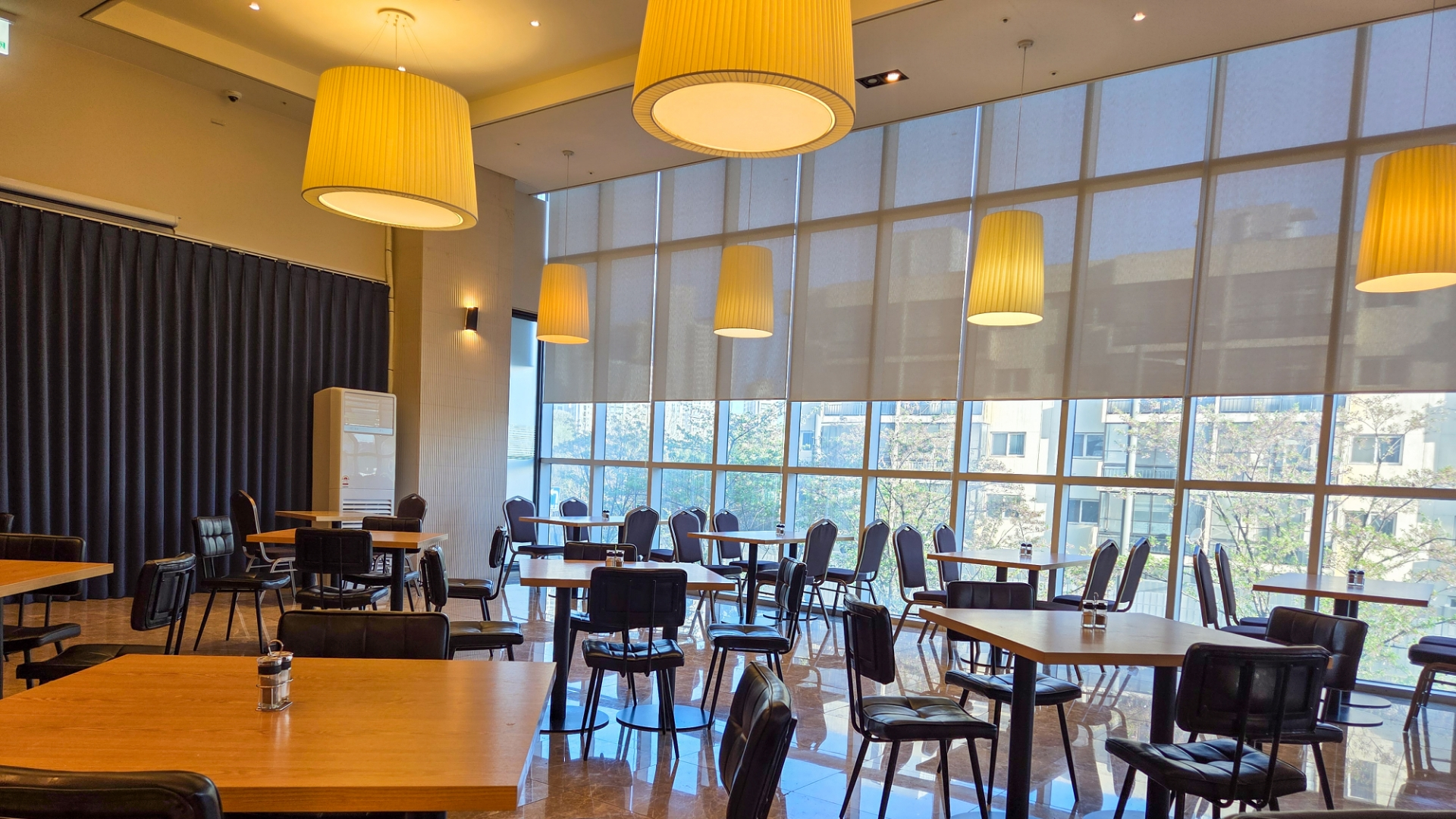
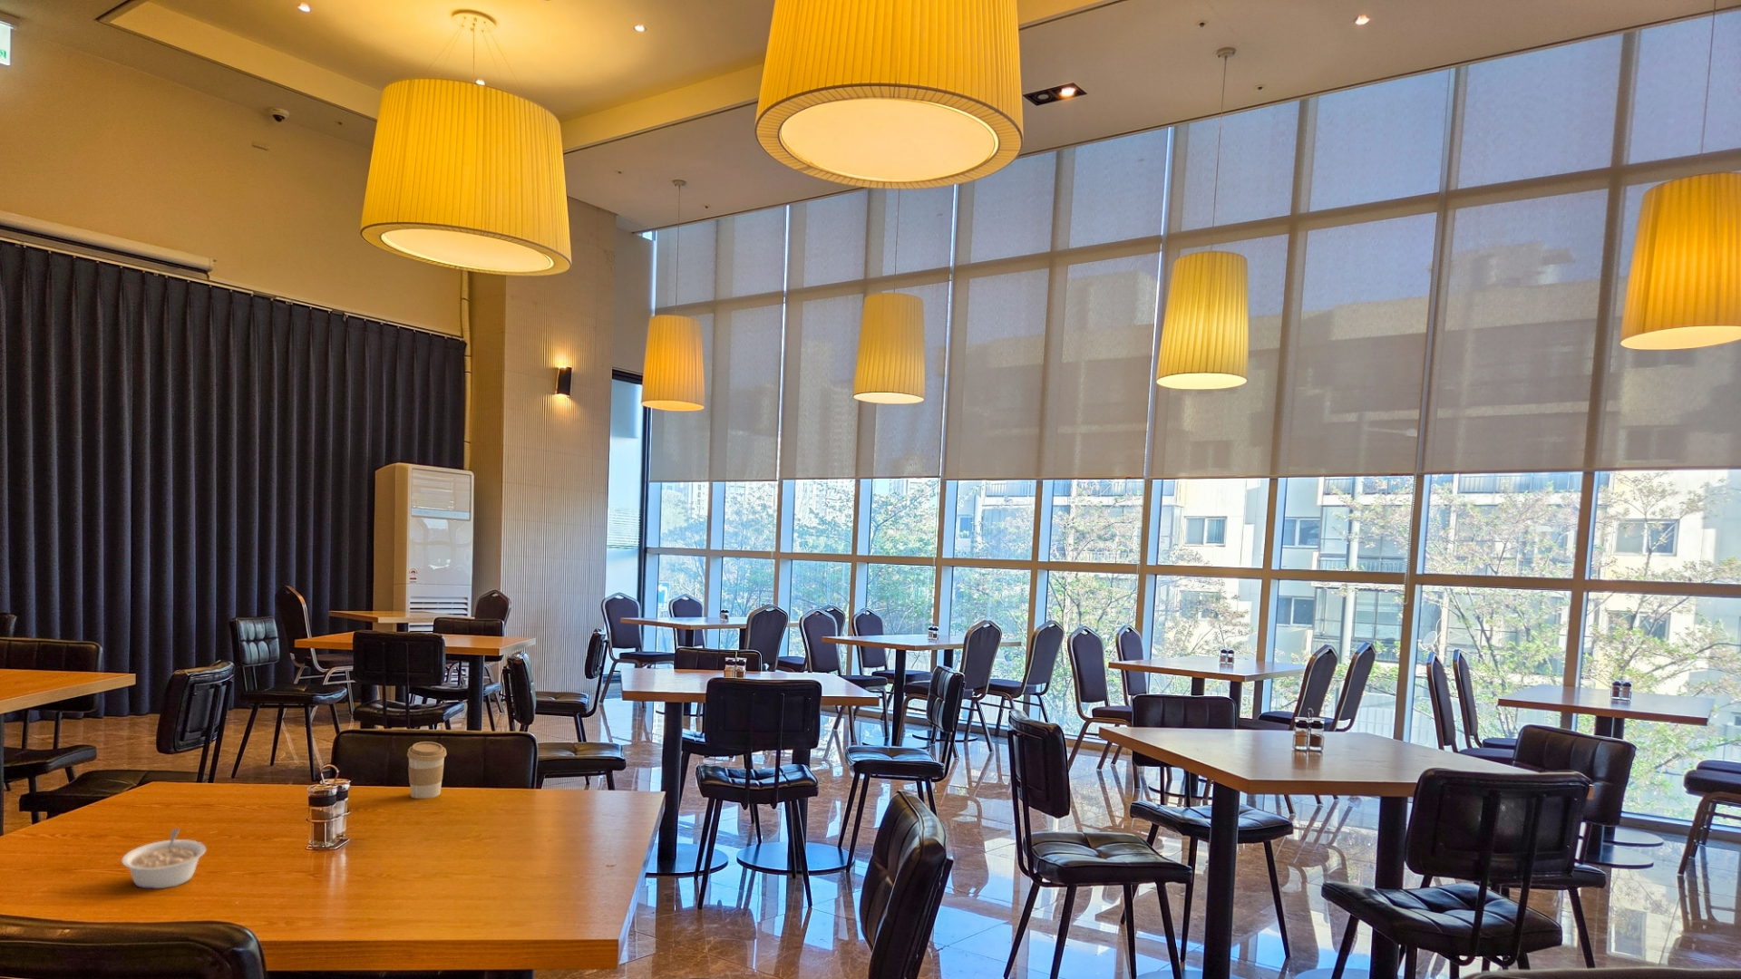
+ legume [121,827,207,889]
+ coffee cup [407,741,447,800]
